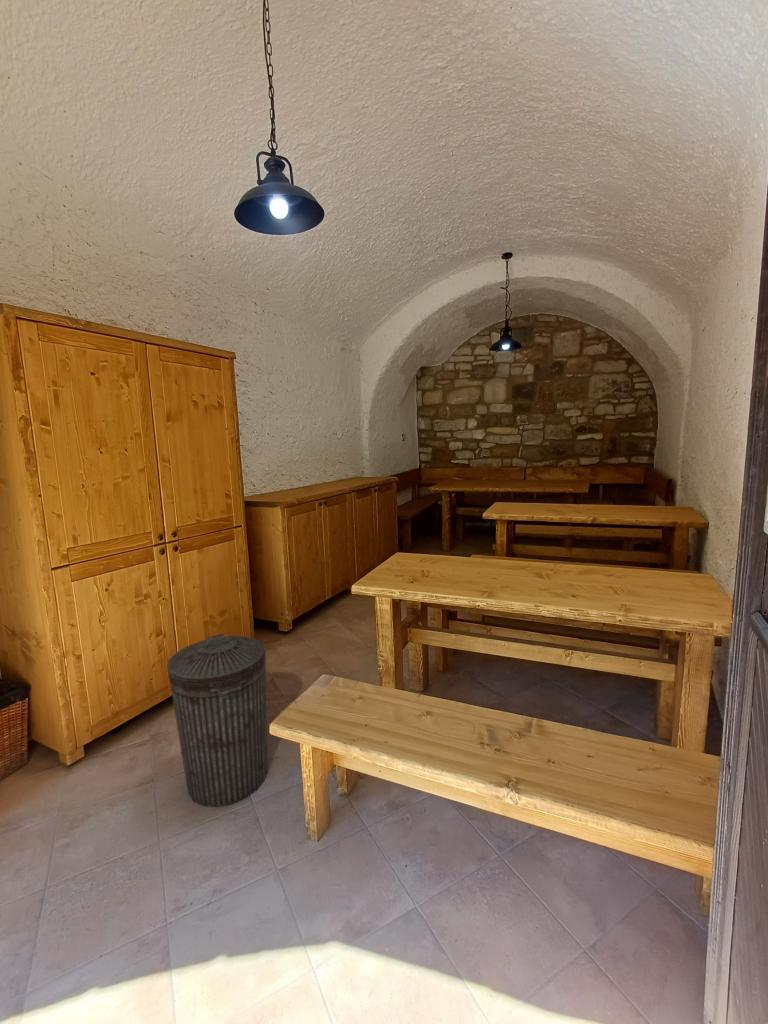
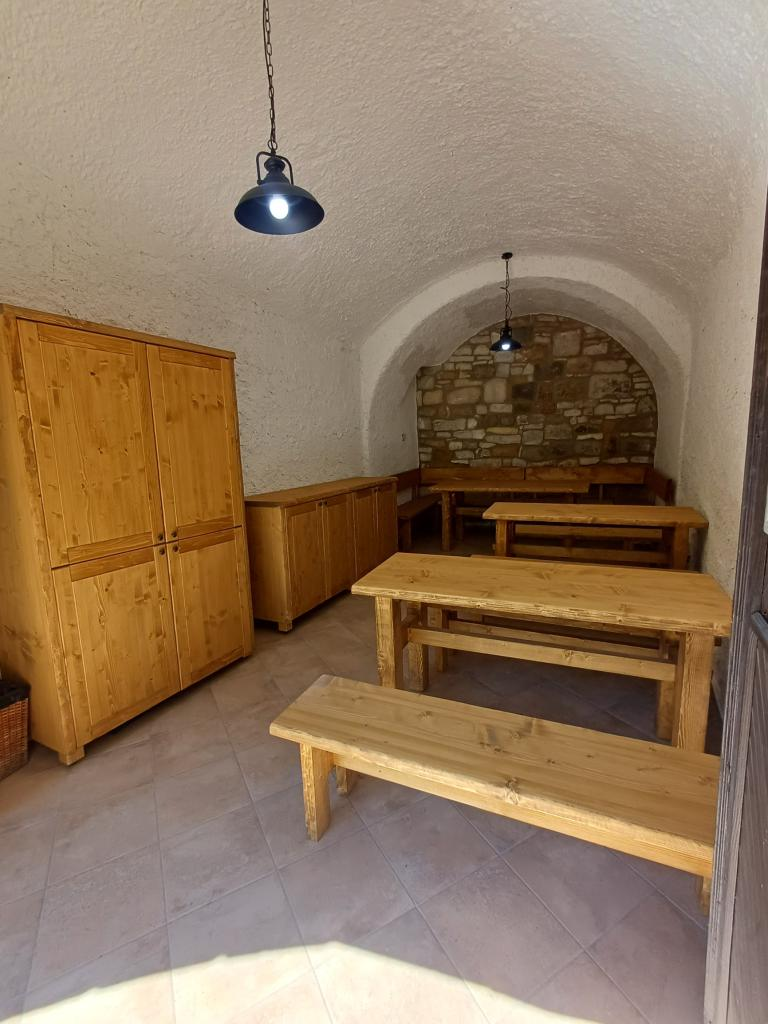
- trash can [166,632,268,808]
